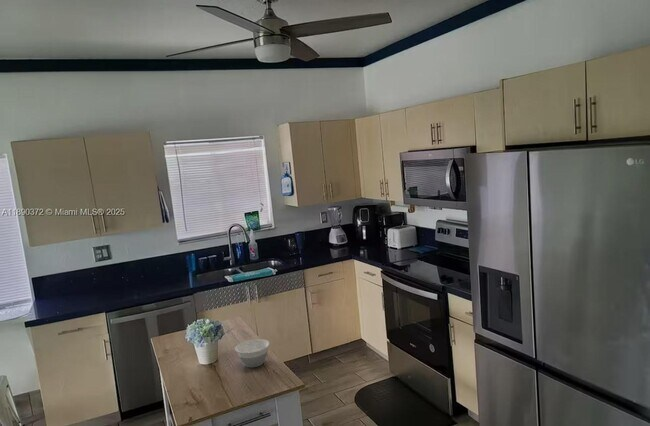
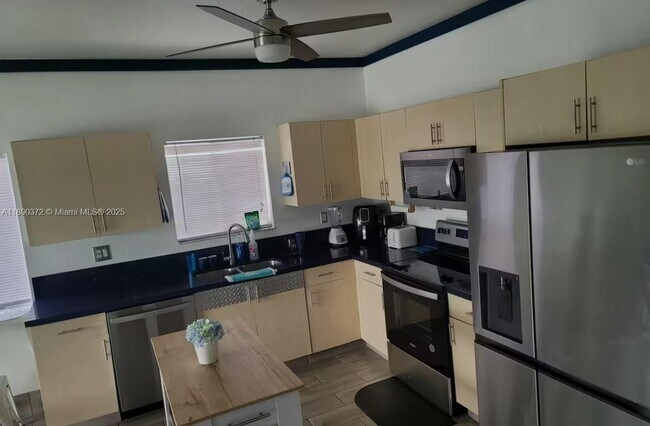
- bowl [234,338,271,368]
